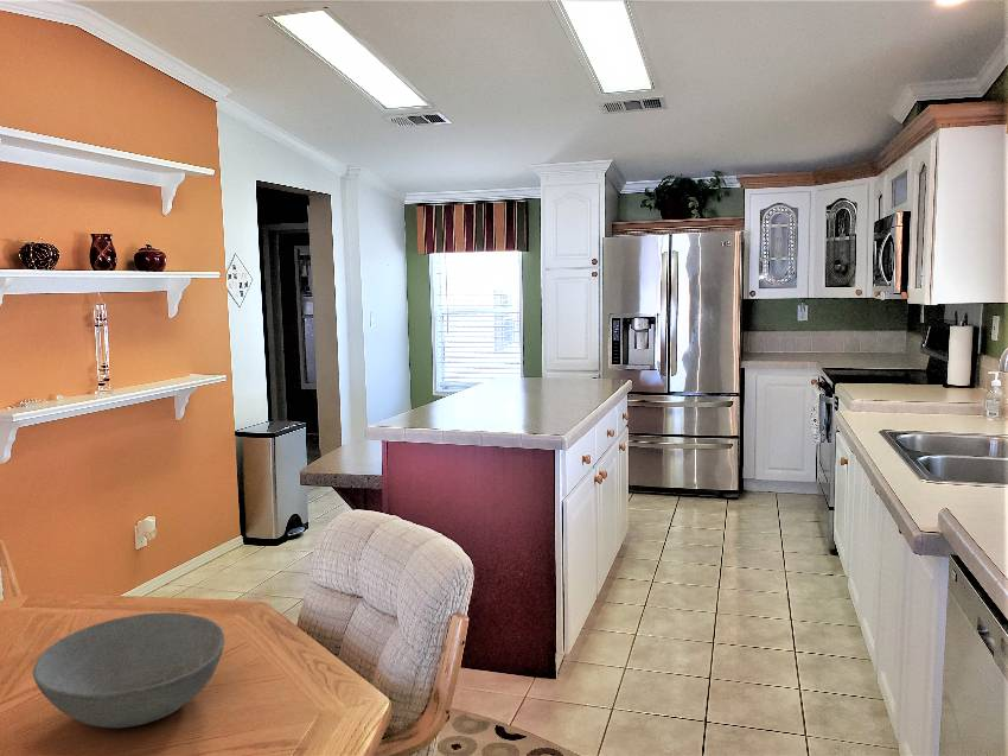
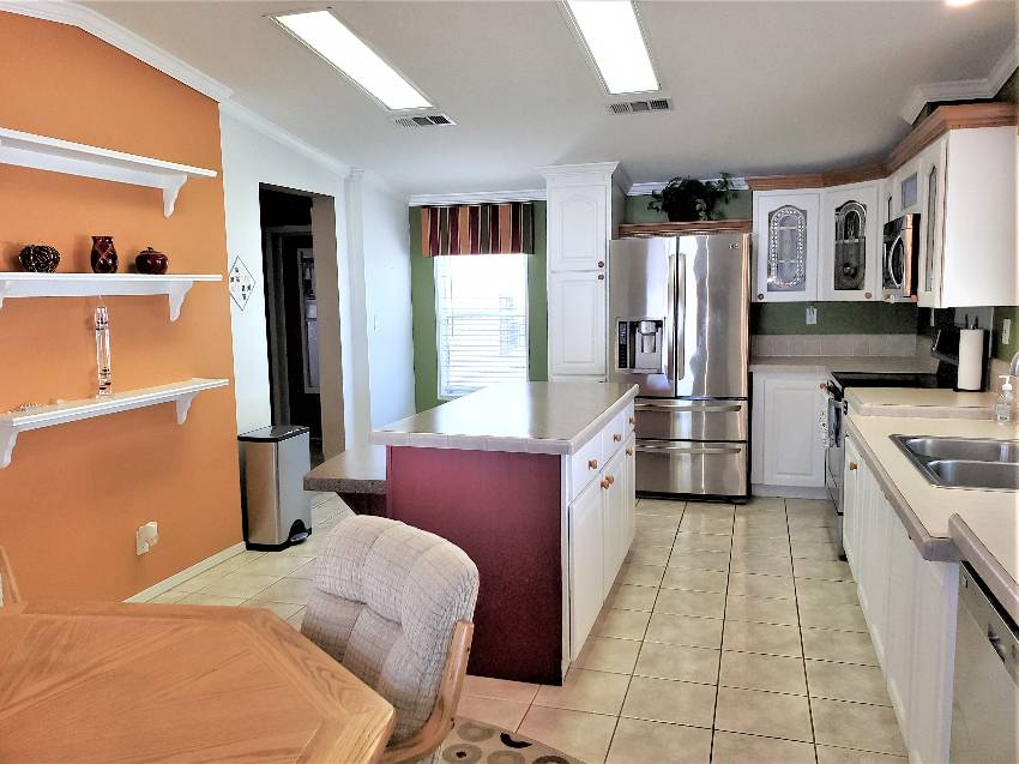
- bowl [32,611,225,729]
